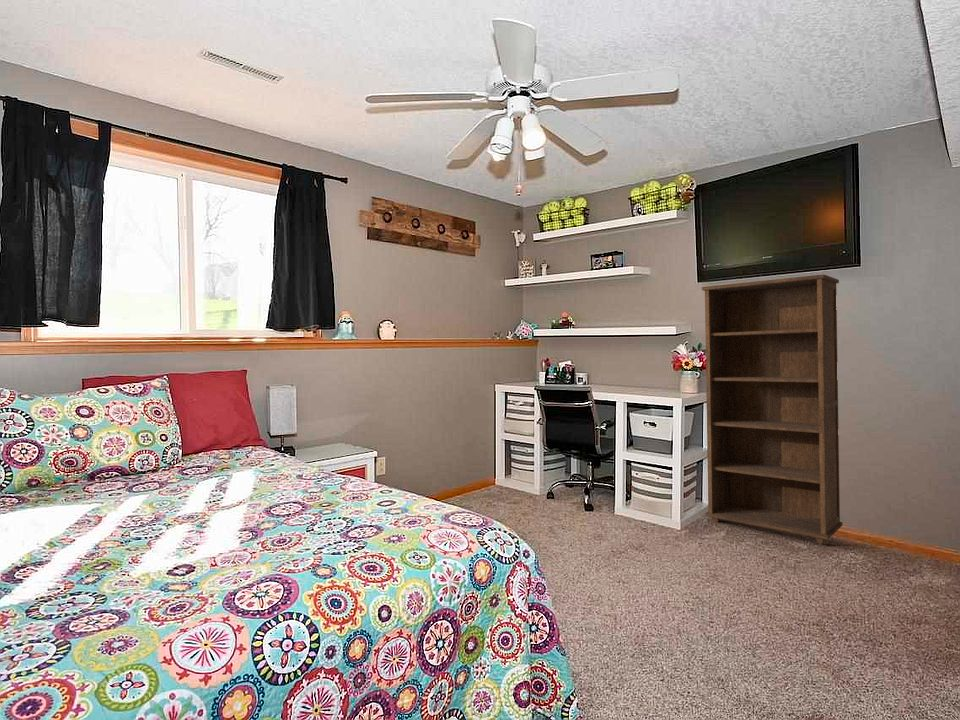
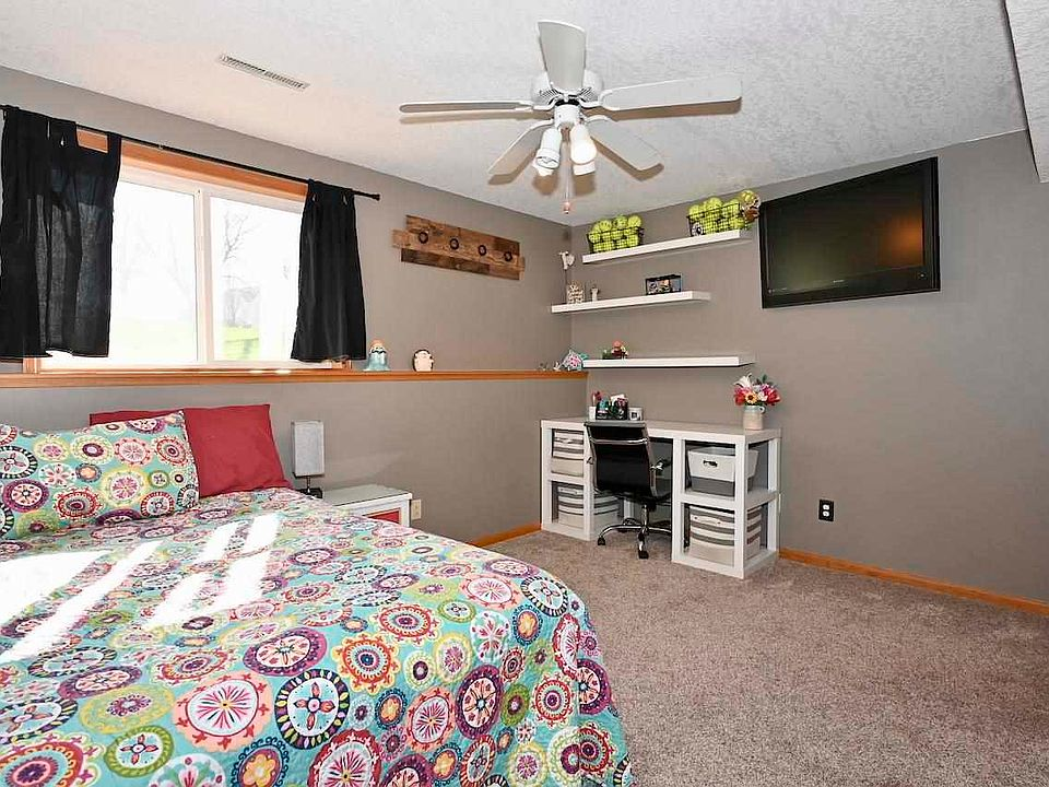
- bookcase [701,273,843,545]
